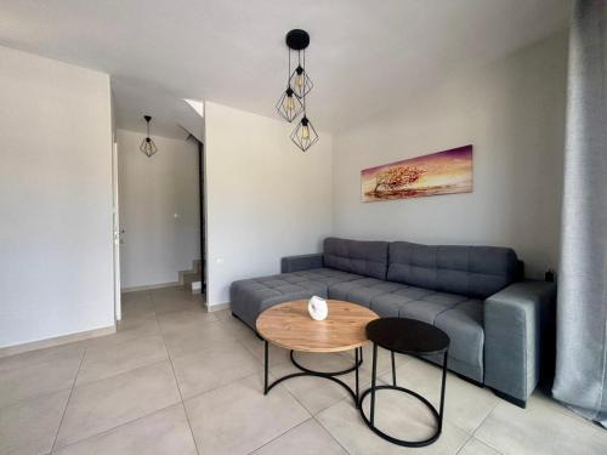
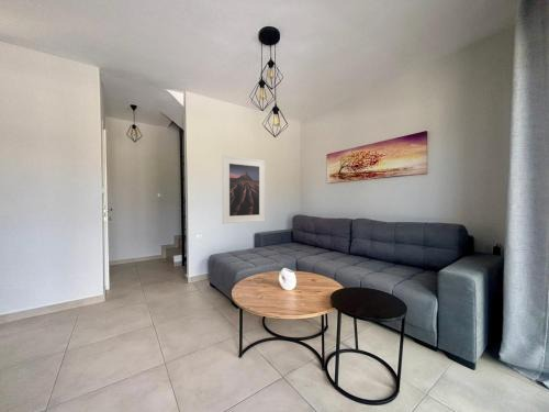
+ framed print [221,155,266,225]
